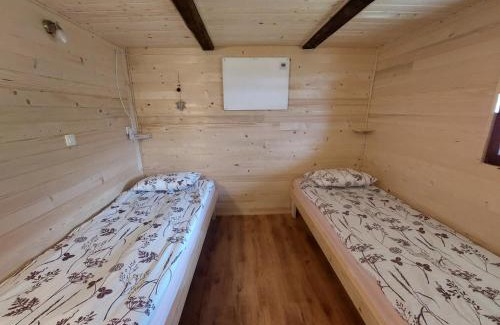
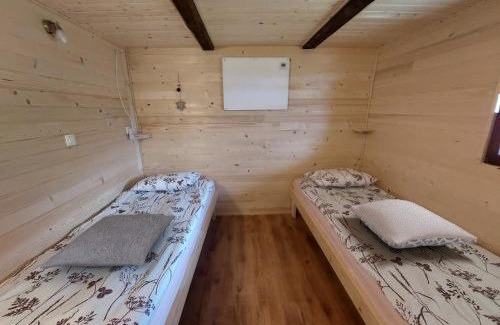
+ pillow [39,213,176,270]
+ pillow [350,198,478,249]
